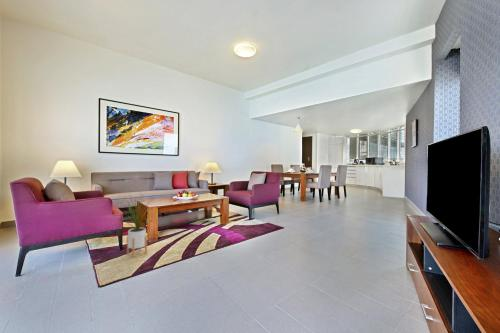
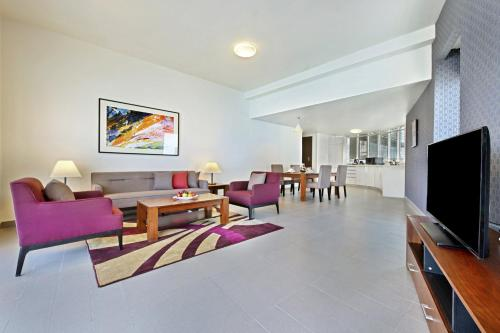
- house plant [117,192,155,259]
